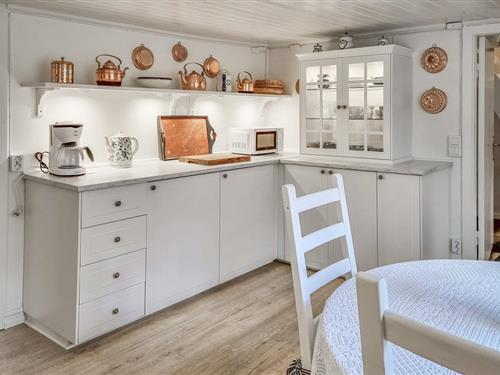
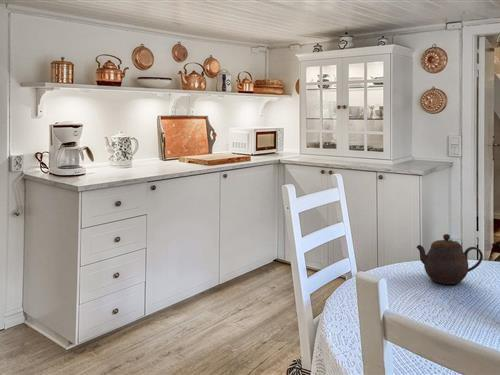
+ teapot [416,233,484,285]
